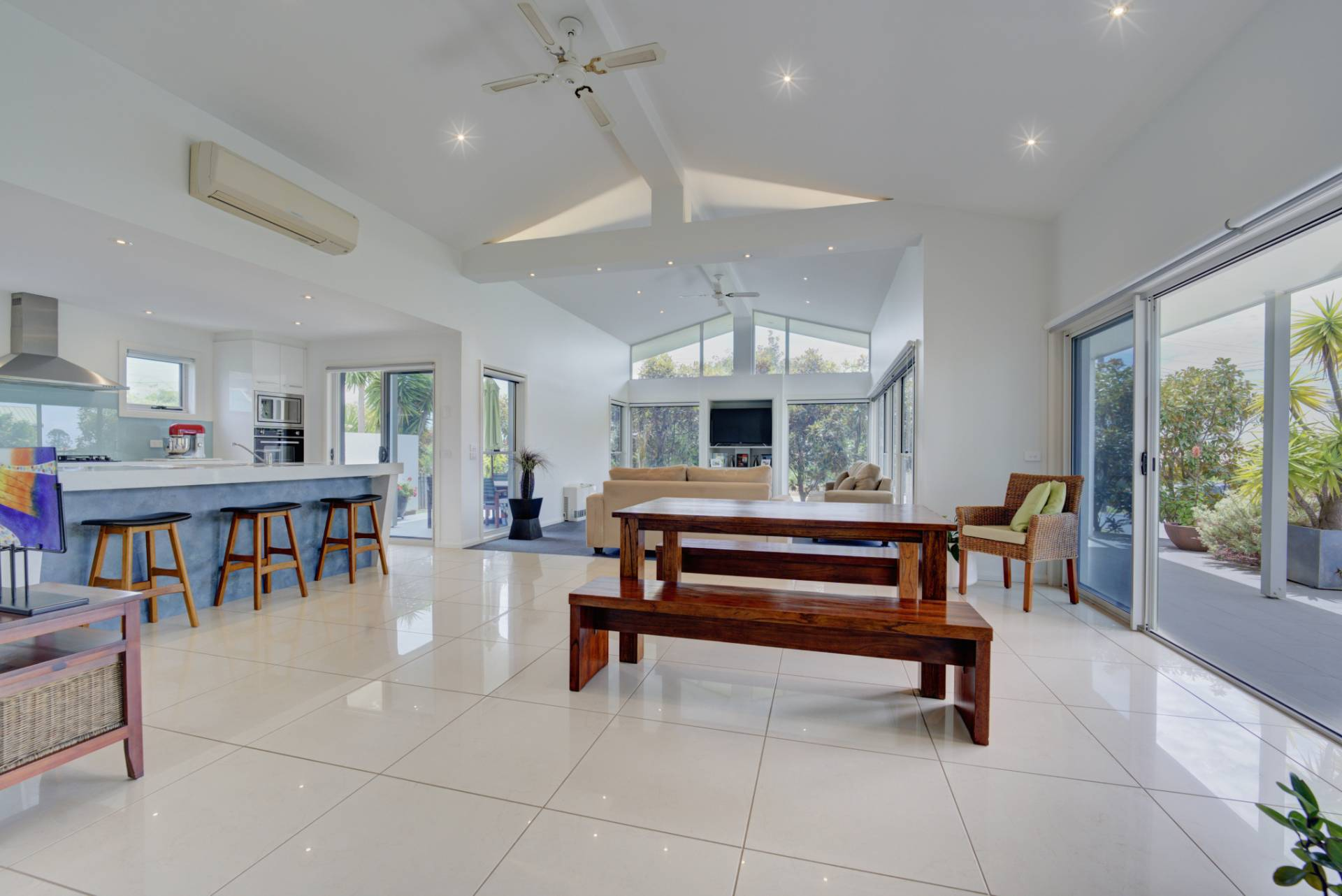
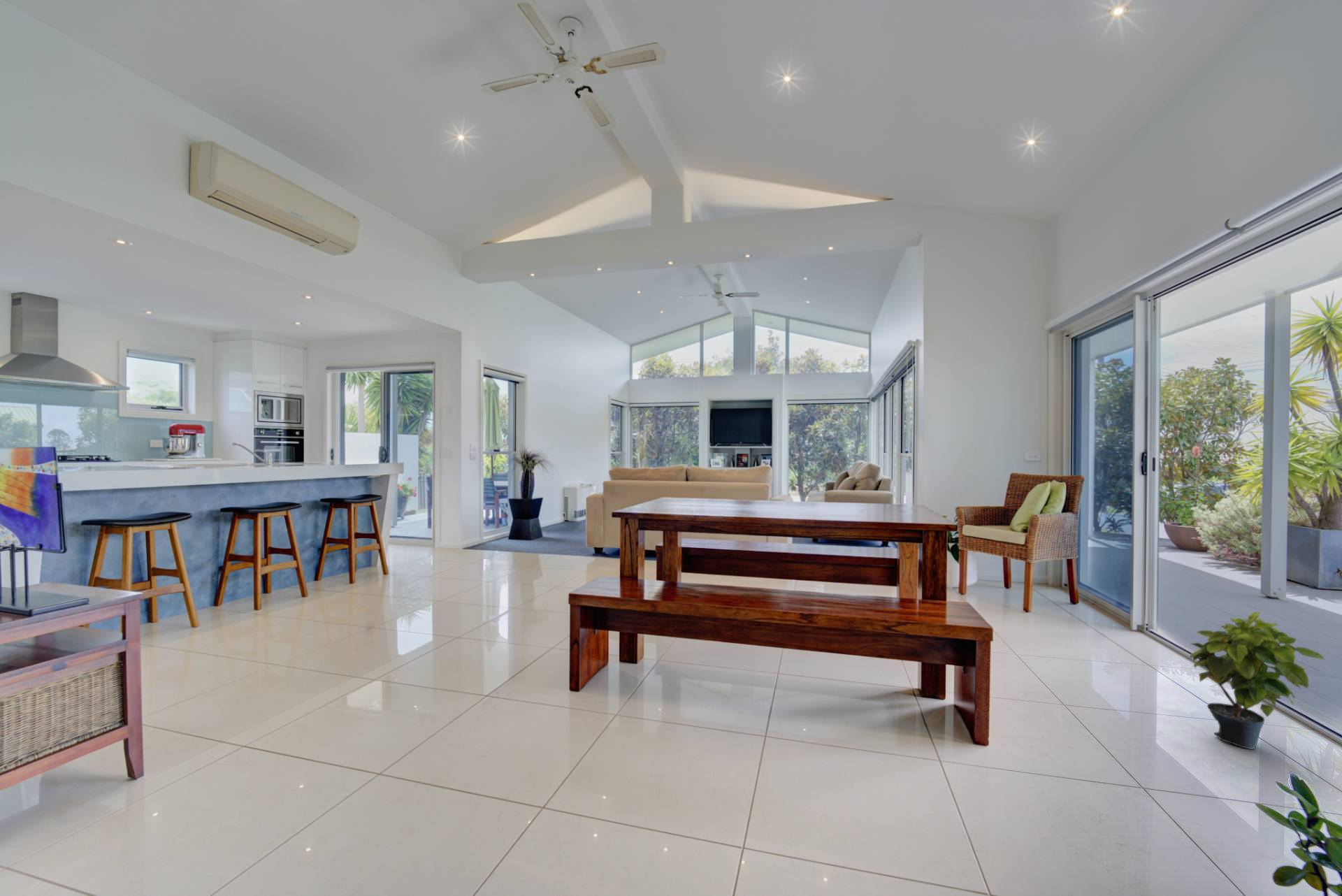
+ potted plant [1189,611,1327,750]
